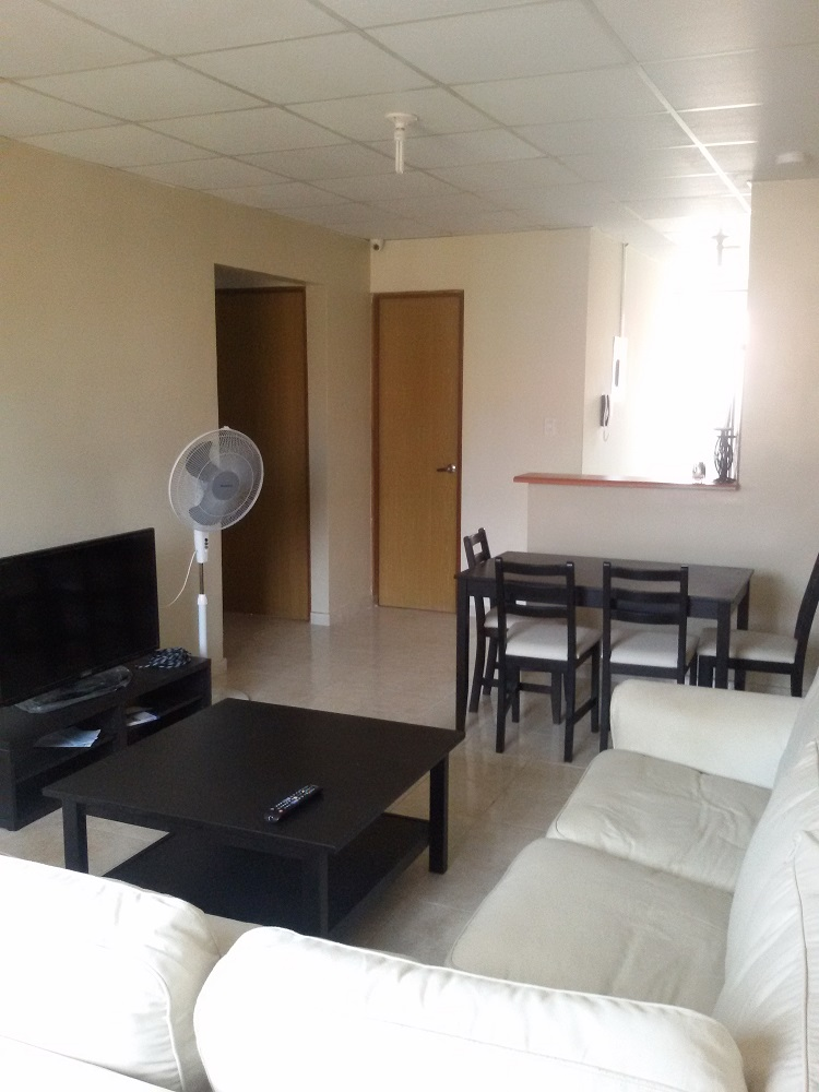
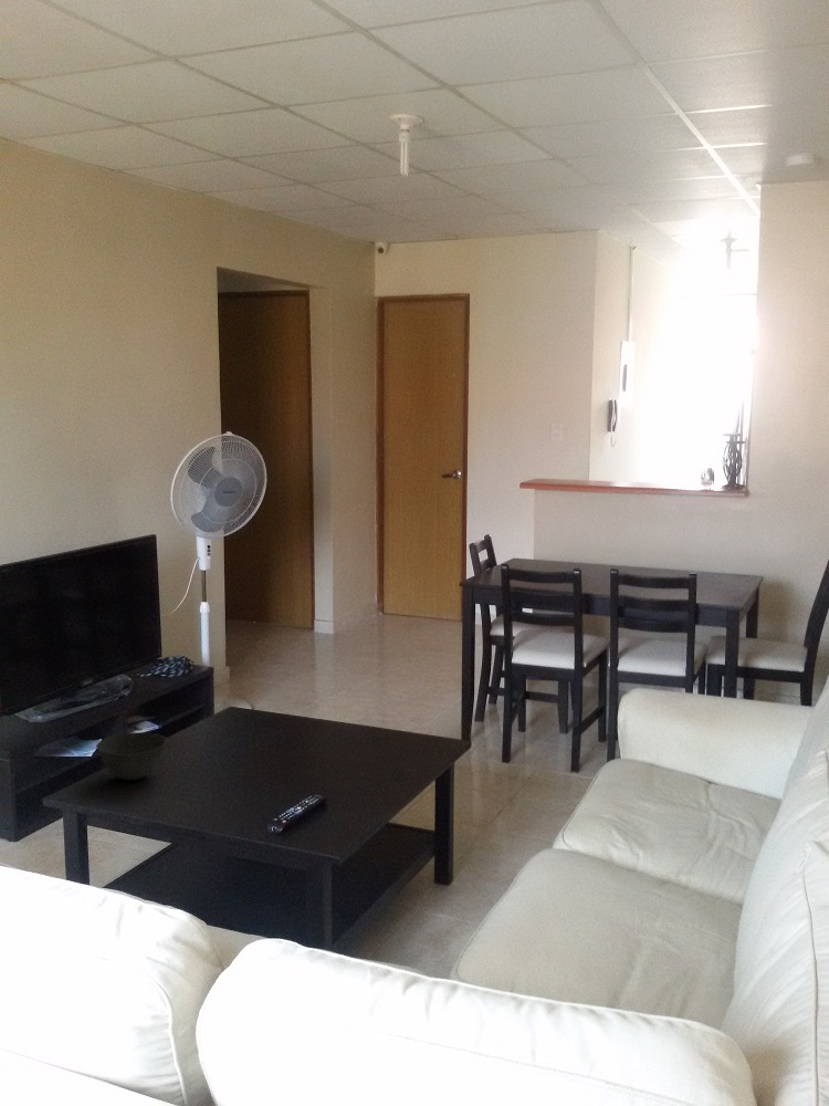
+ bowl [95,731,168,782]
